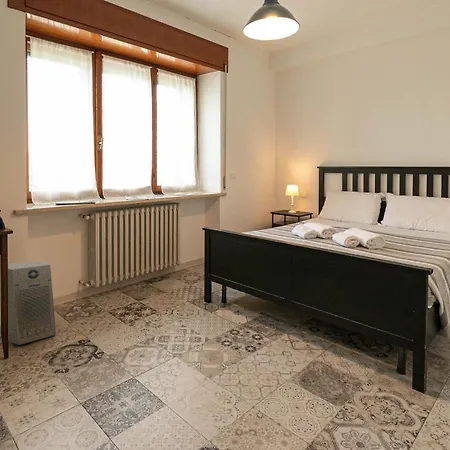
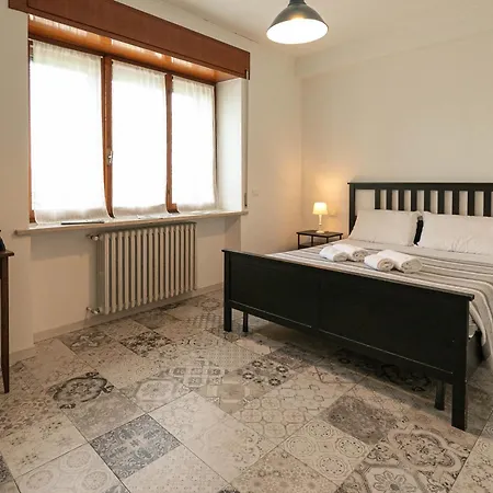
- fan [7,261,57,346]
